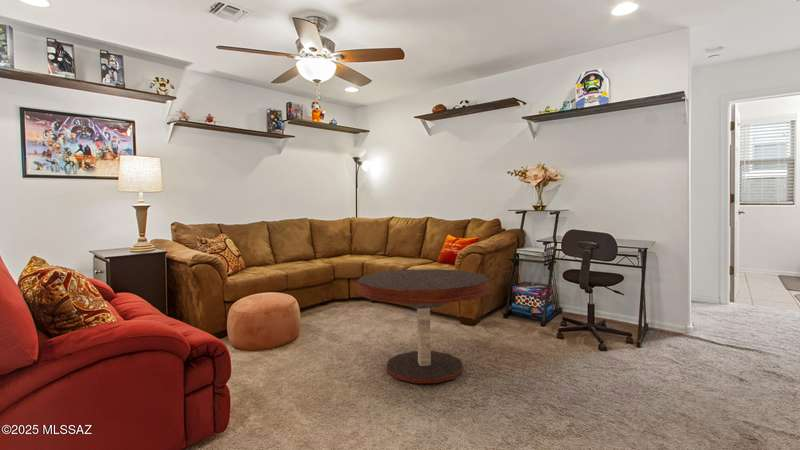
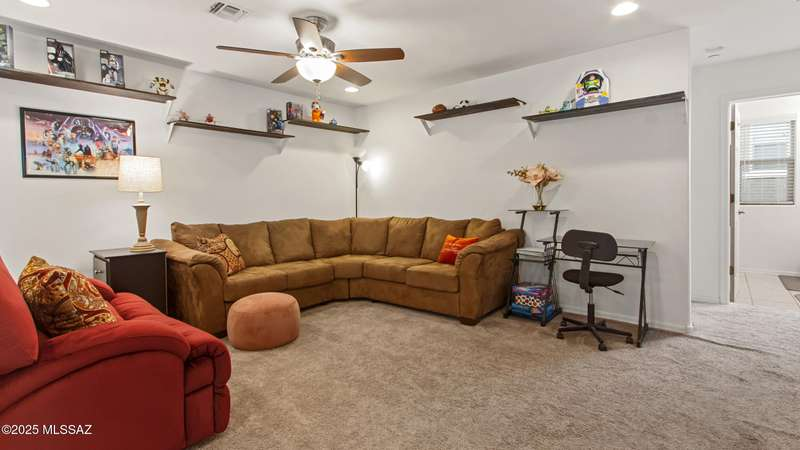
- coffee table [356,268,491,384]
